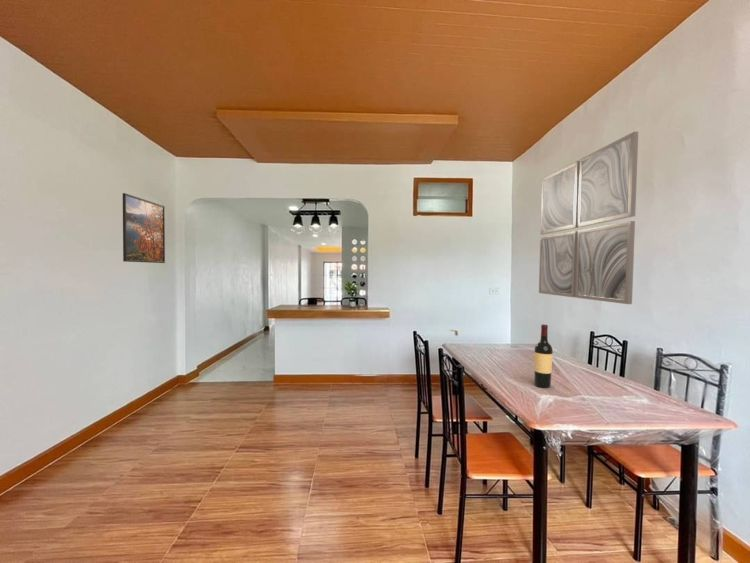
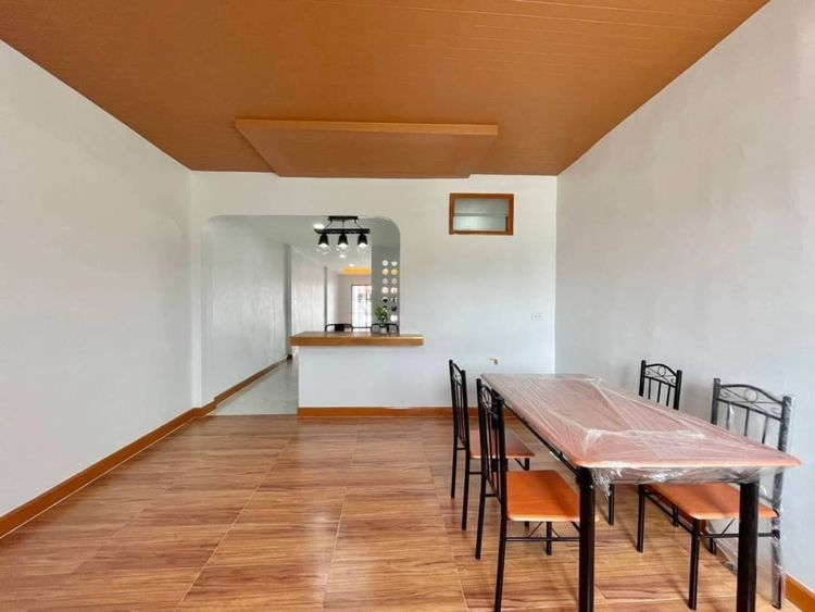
- wall art [538,131,639,305]
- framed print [122,192,166,264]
- wine bottle [533,323,554,389]
